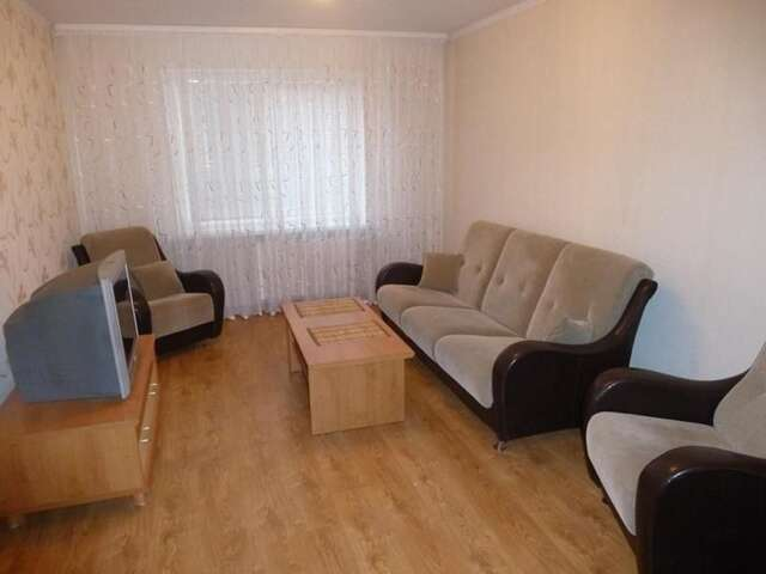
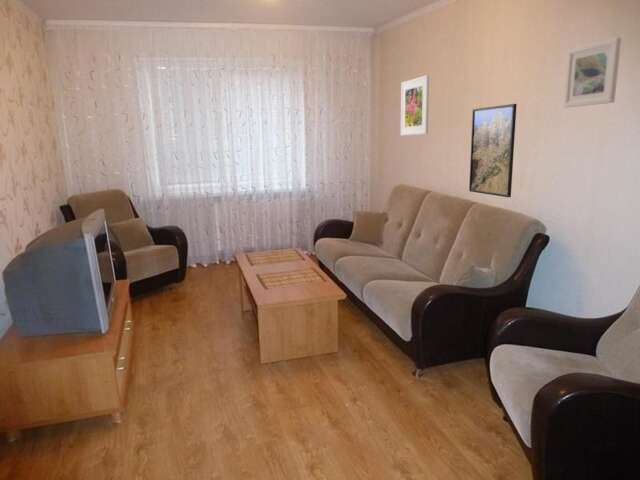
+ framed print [468,103,518,198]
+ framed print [562,36,622,109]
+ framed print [400,74,430,136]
